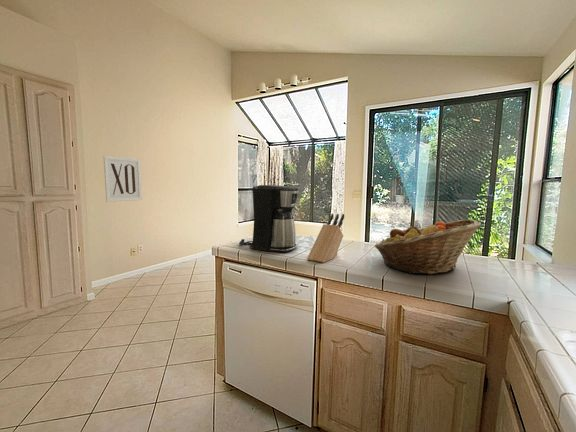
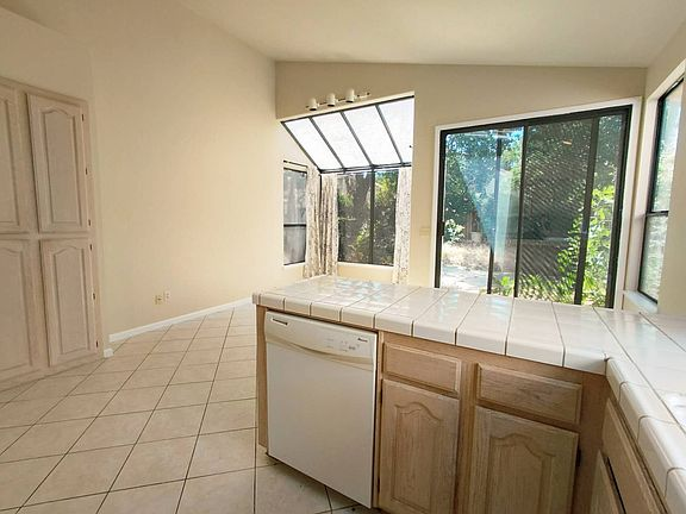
- fruit basket [374,218,482,275]
- knife block [306,213,345,264]
- wall art [102,155,143,203]
- coffee maker [238,184,300,253]
